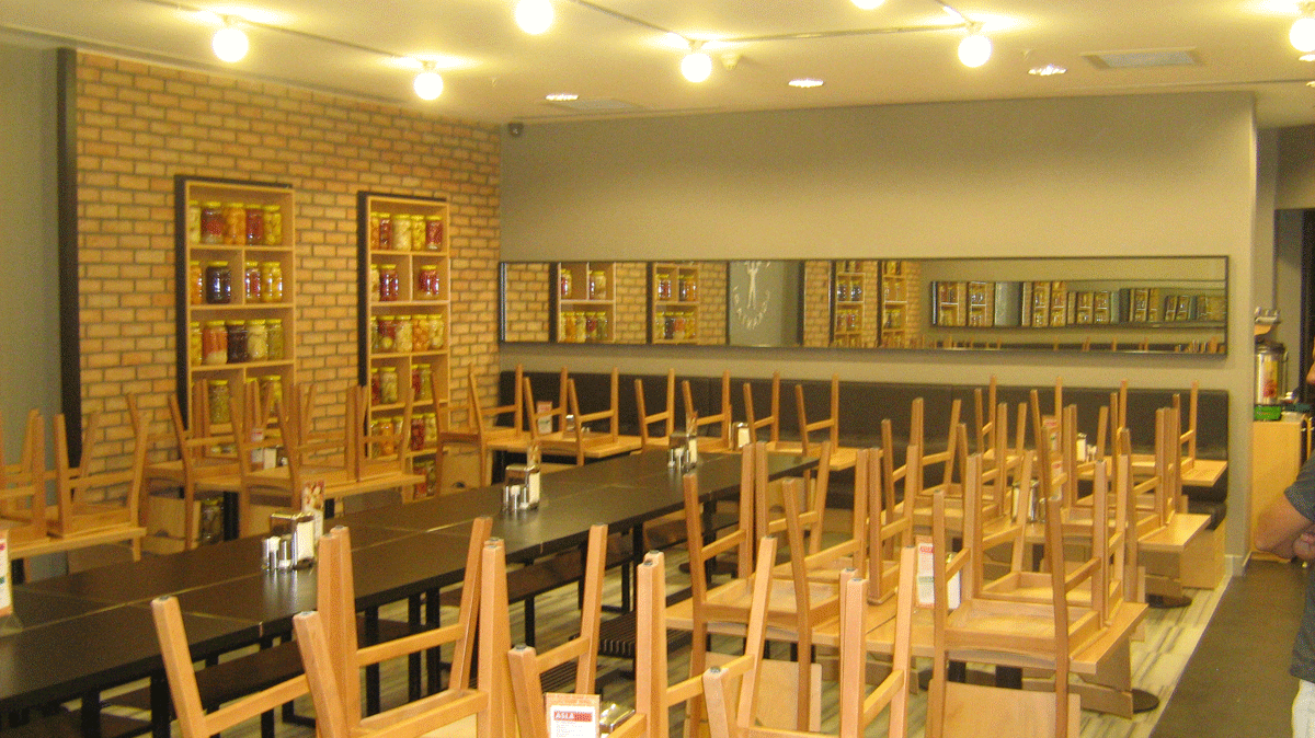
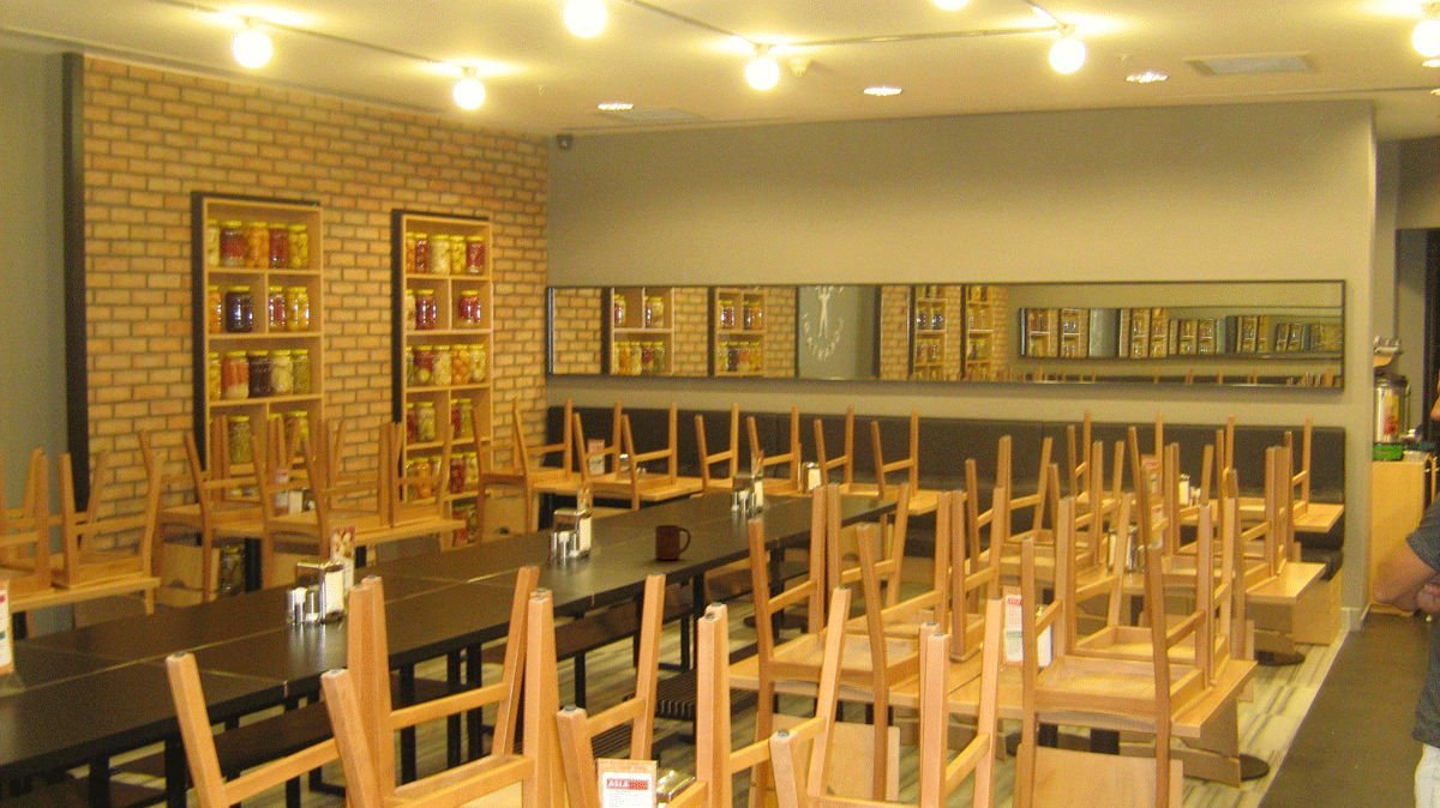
+ cup [654,524,692,561]
